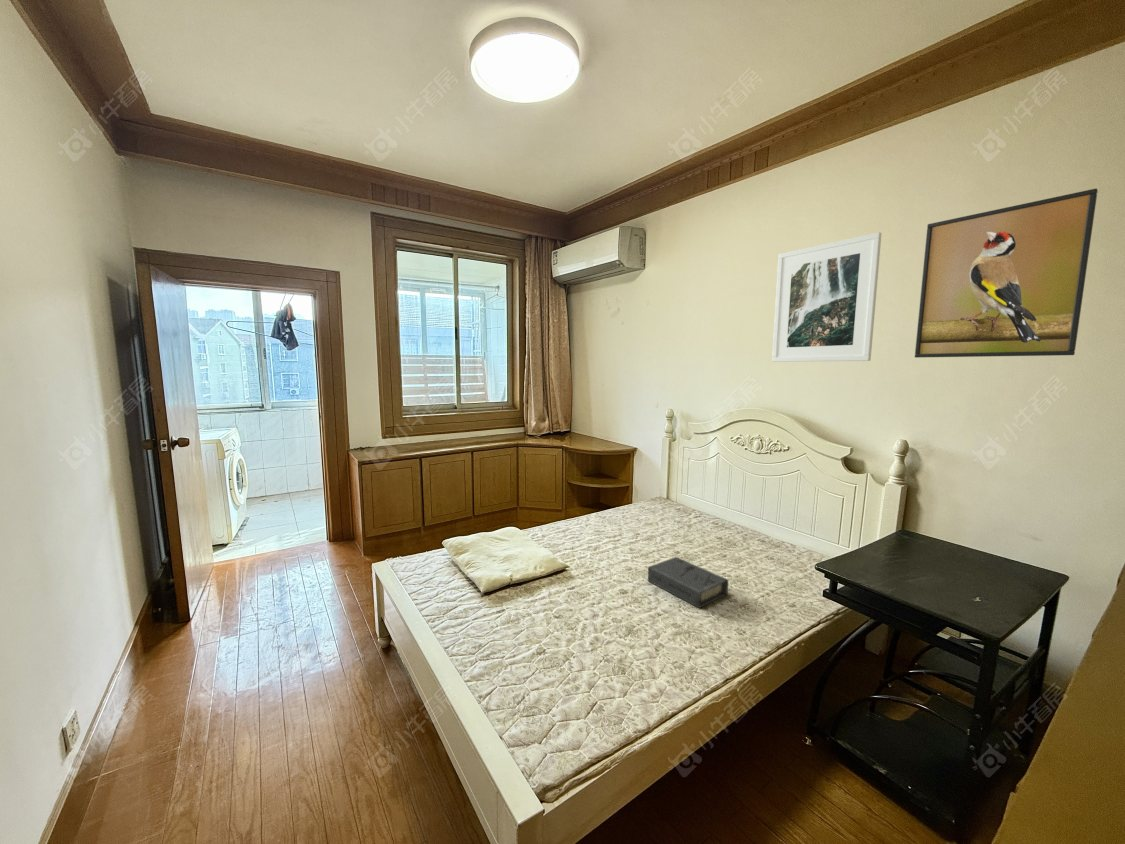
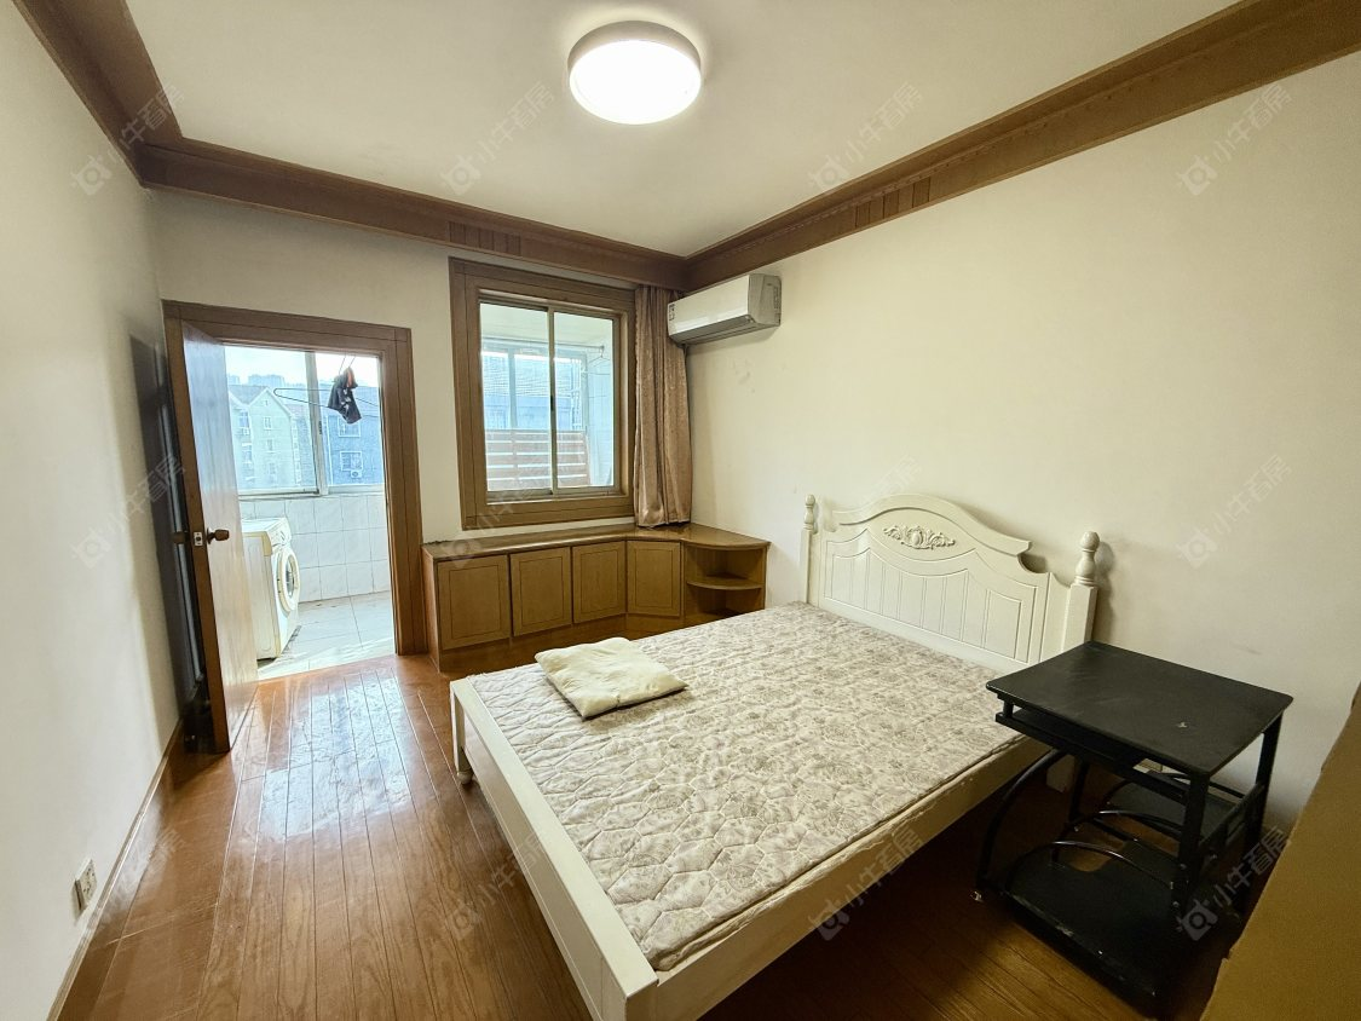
- book [647,556,729,609]
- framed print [914,188,1099,358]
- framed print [771,231,882,363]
